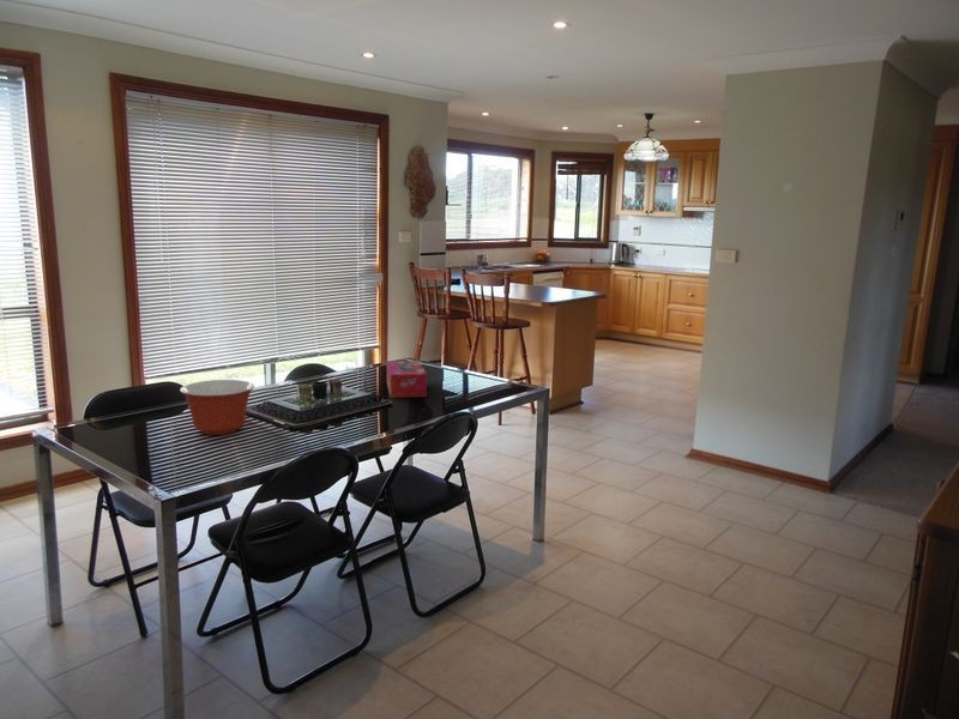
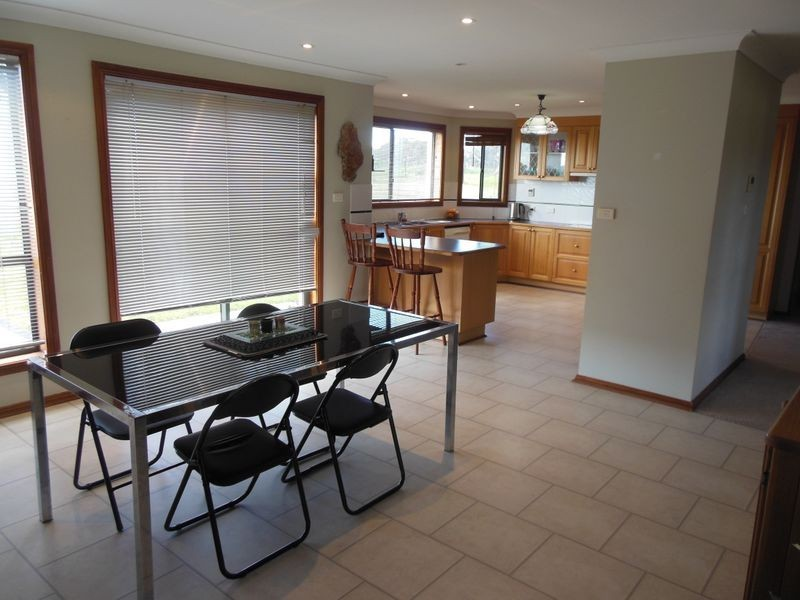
- mixing bowl [179,379,255,436]
- tissue box [386,360,428,399]
